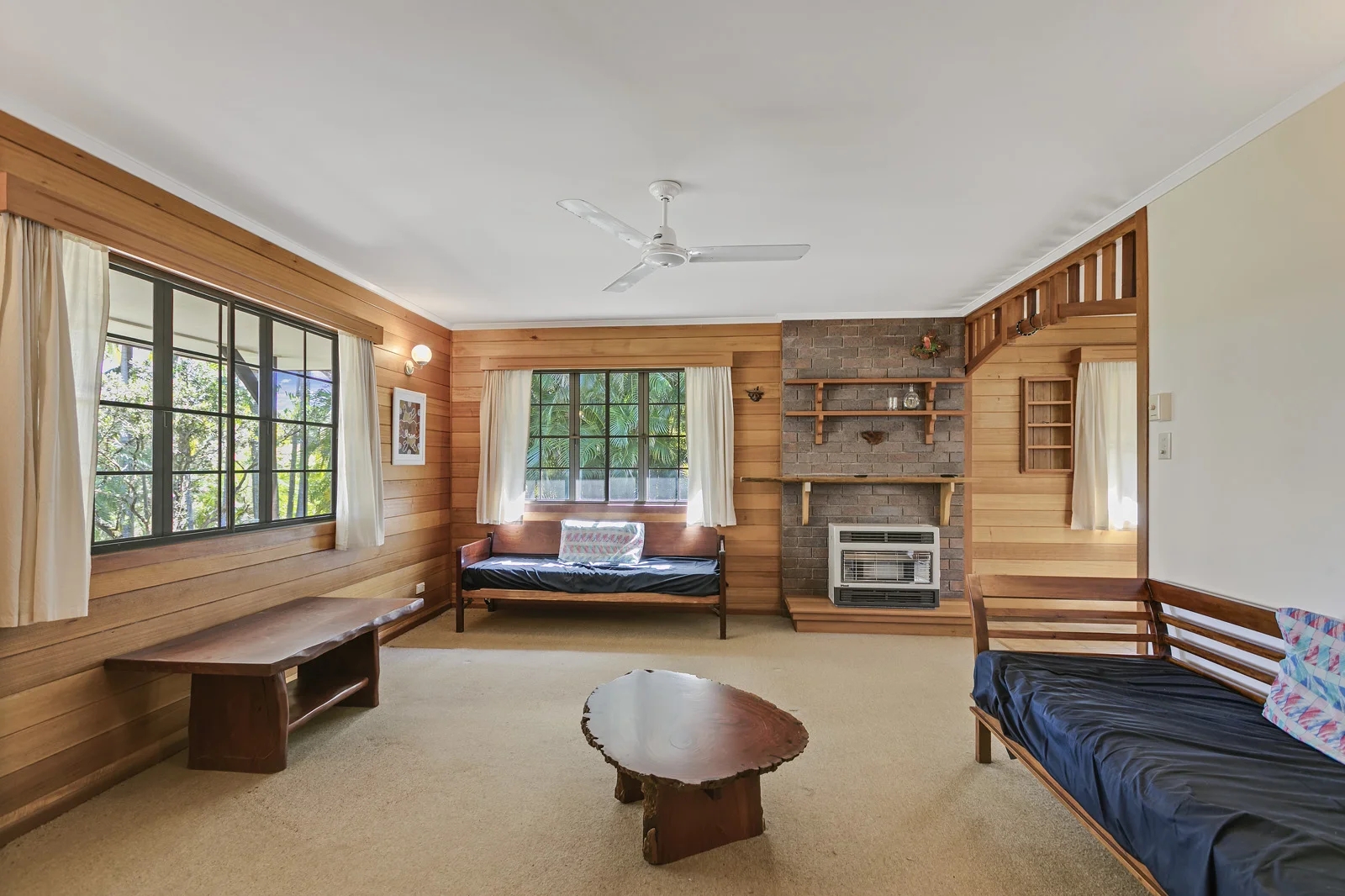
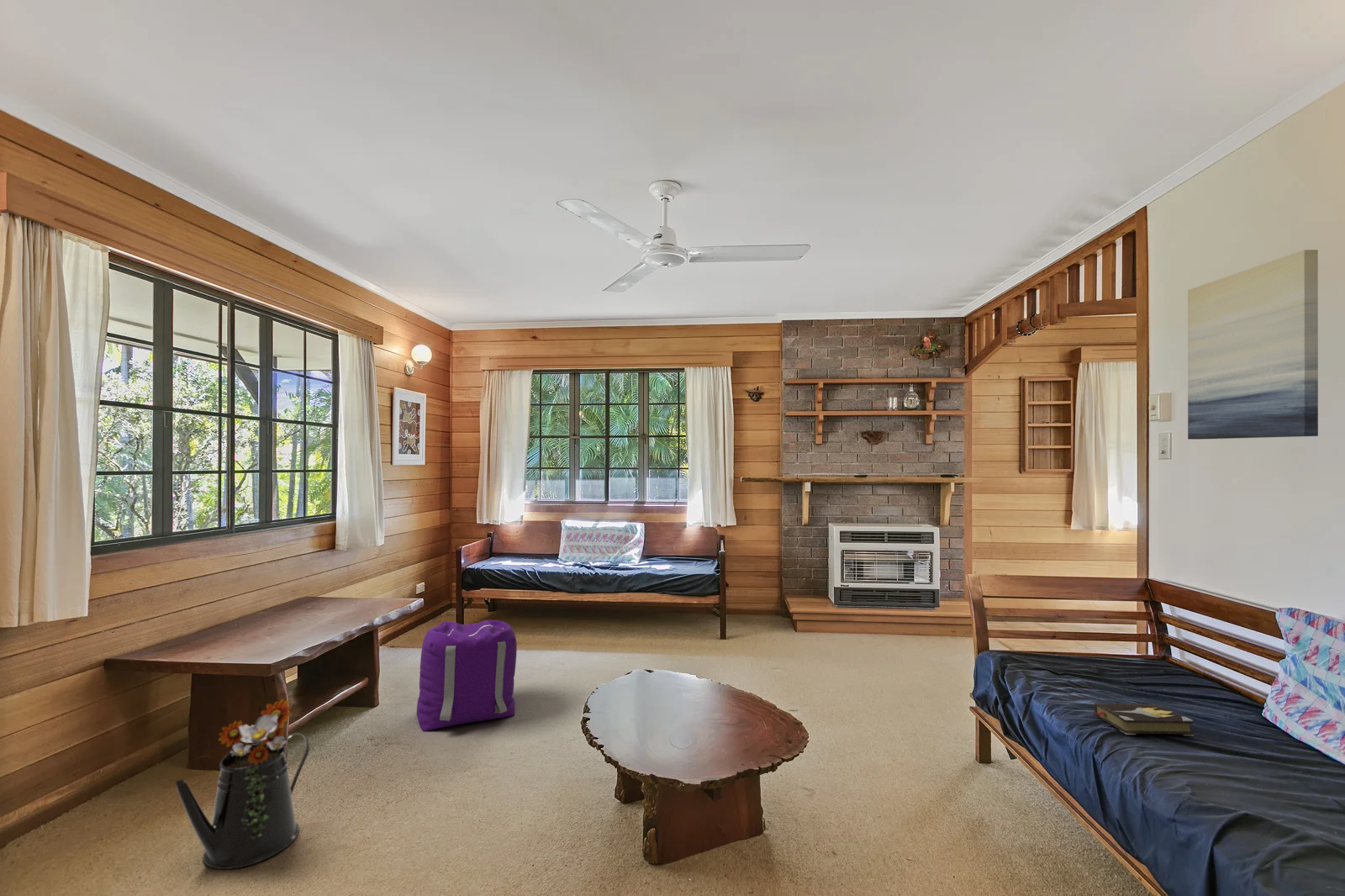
+ wall art [1187,249,1319,440]
+ watering can [175,698,310,870]
+ hardback book [1094,702,1195,736]
+ backpack [416,619,518,732]
